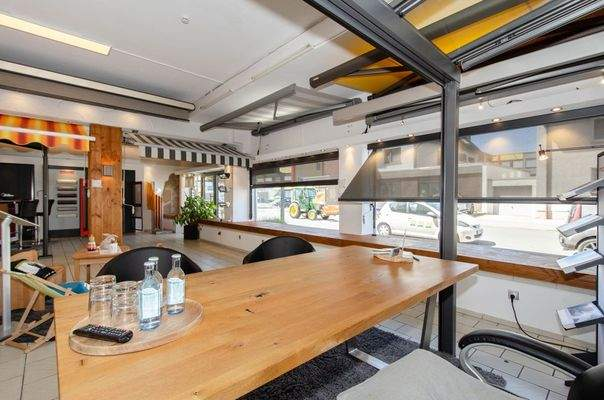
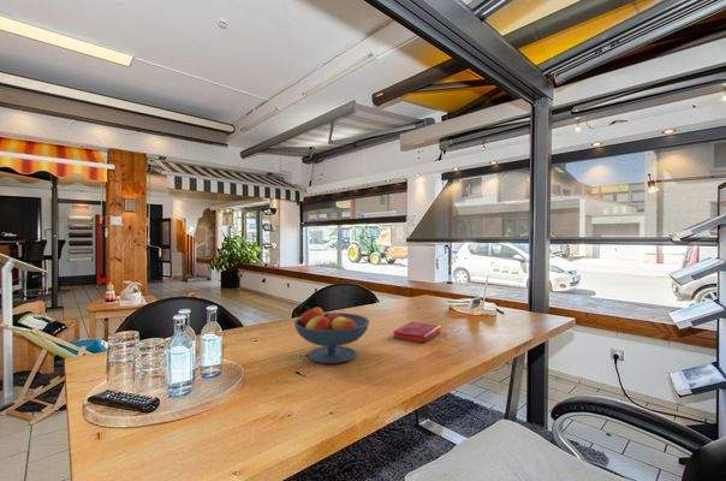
+ hardback book [392,321,442,344]
+ fruit bowl [293,307,371,364]
